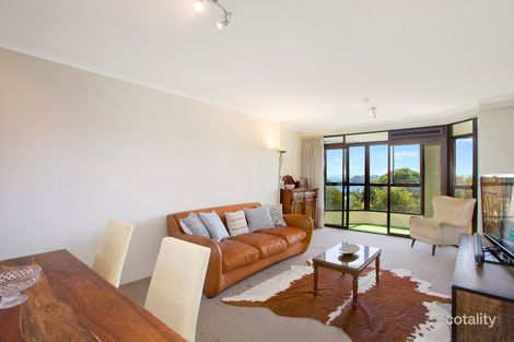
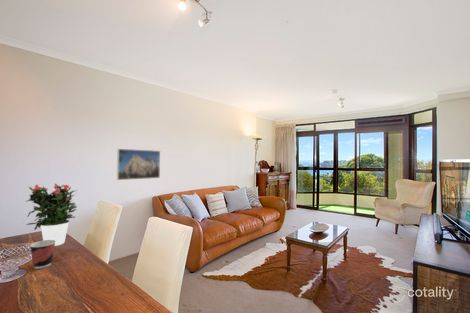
+ potted flower [24,182,78,247]
+ cup [29,240,56,270]
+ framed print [116,148,161,181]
